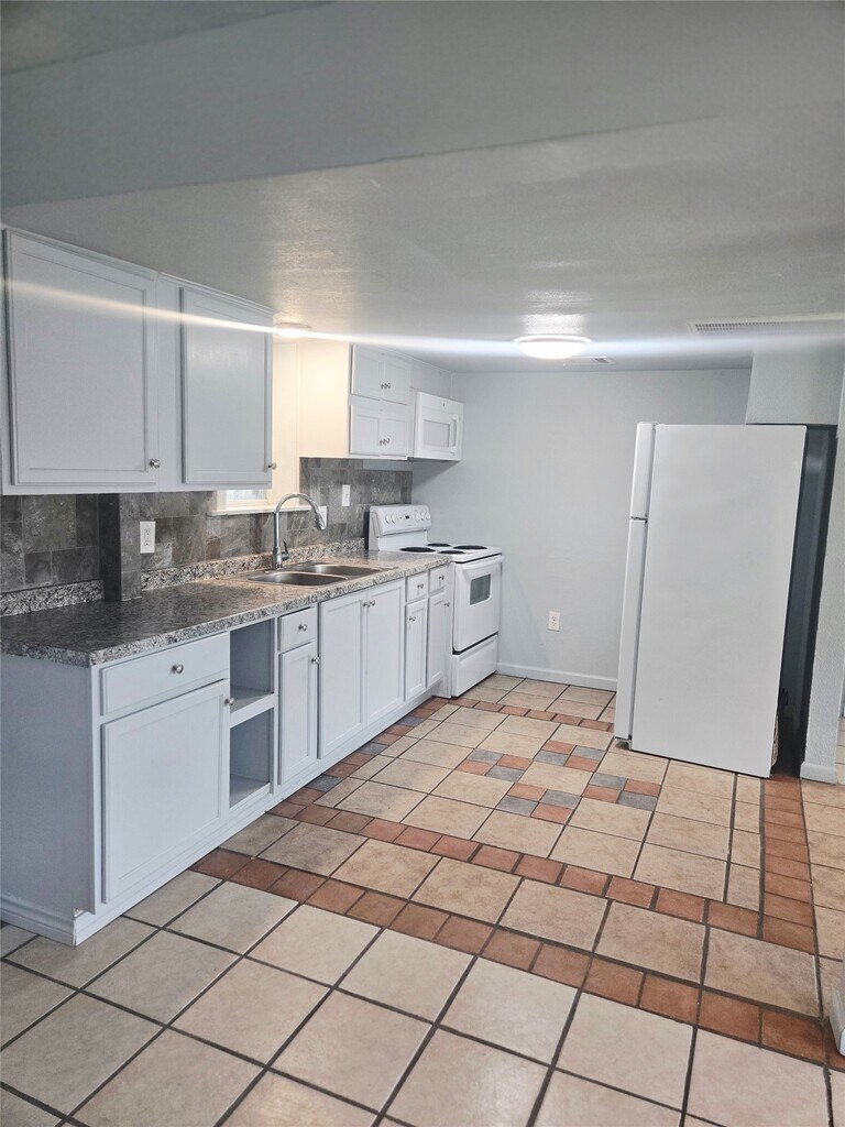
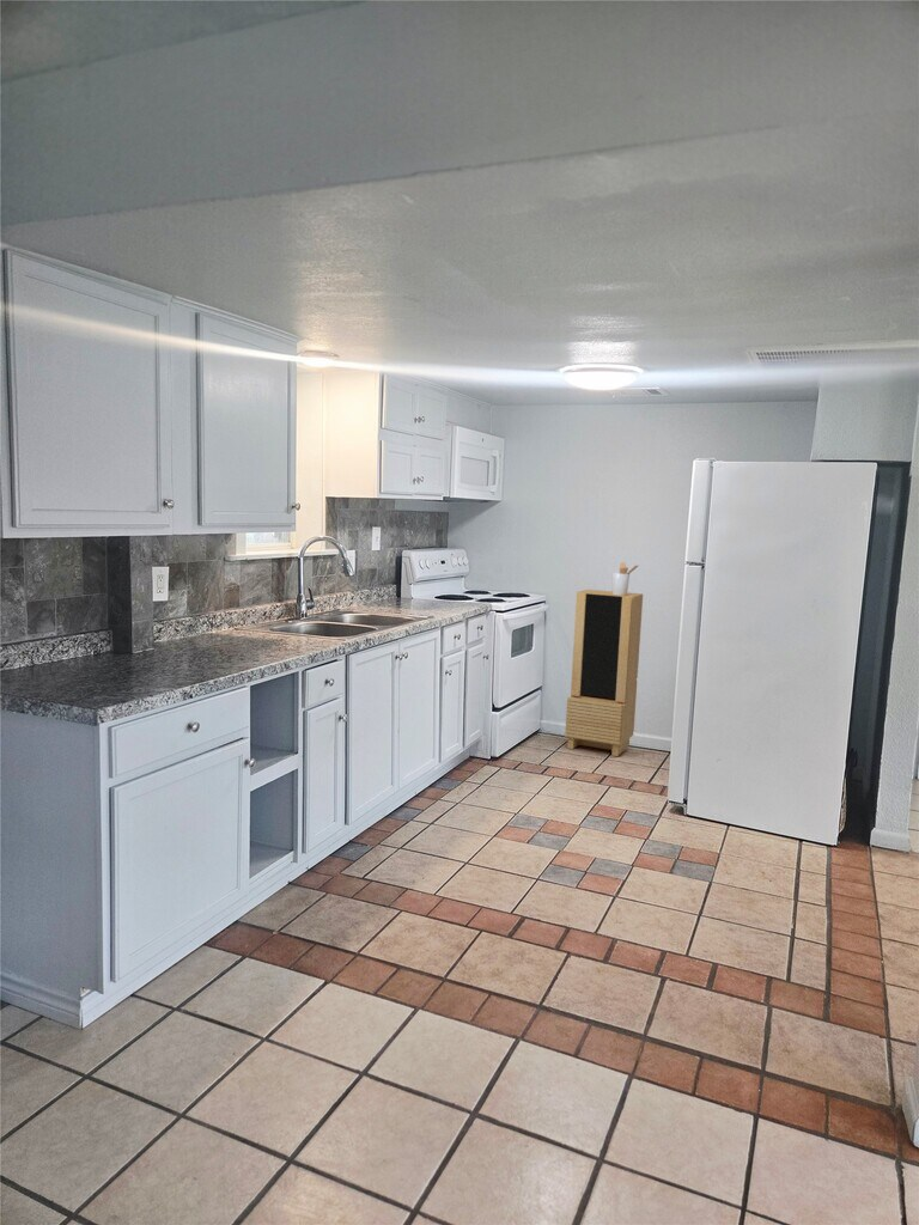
+ utensil holder [611,561,639,596]
+ storage cabinet [564,589,644,757]
